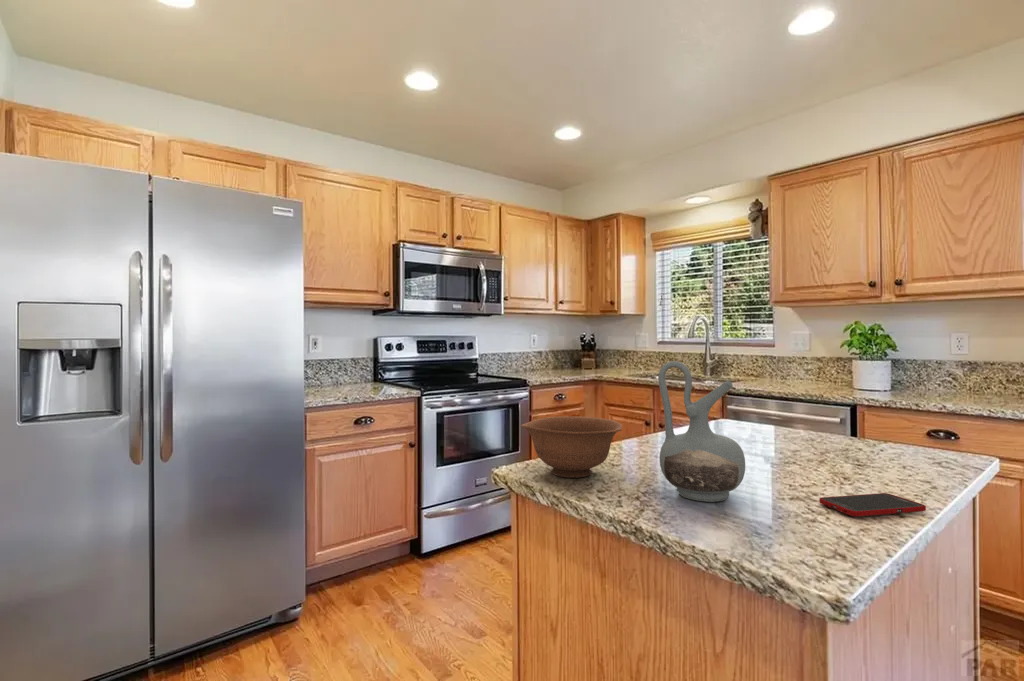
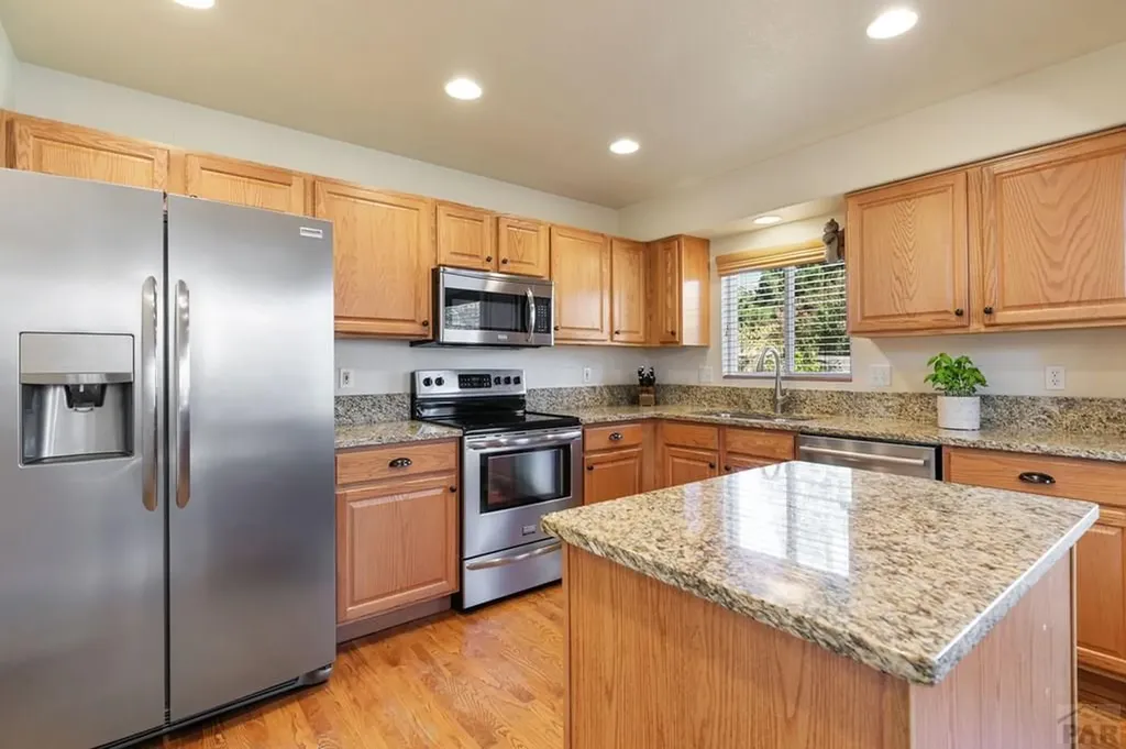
- bowl [520,415,623,479]
- cell phone [819,492,927,517]
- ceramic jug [657,360,746,503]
